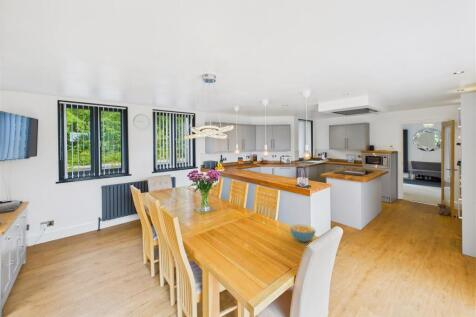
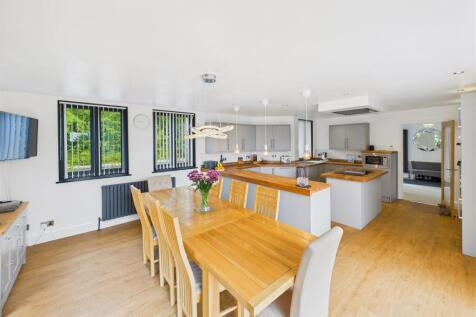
- cereal bowl [289,223,317,243]
